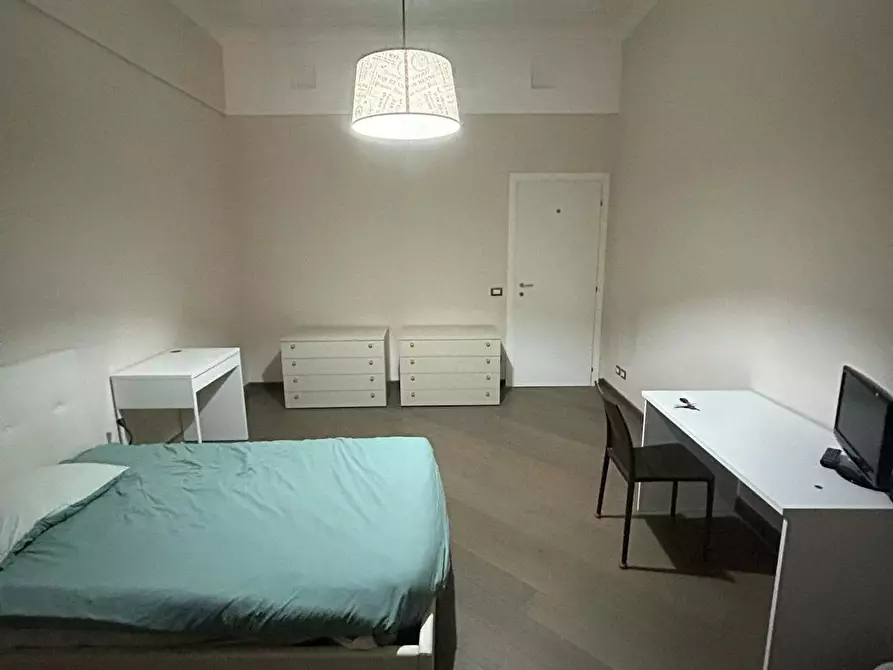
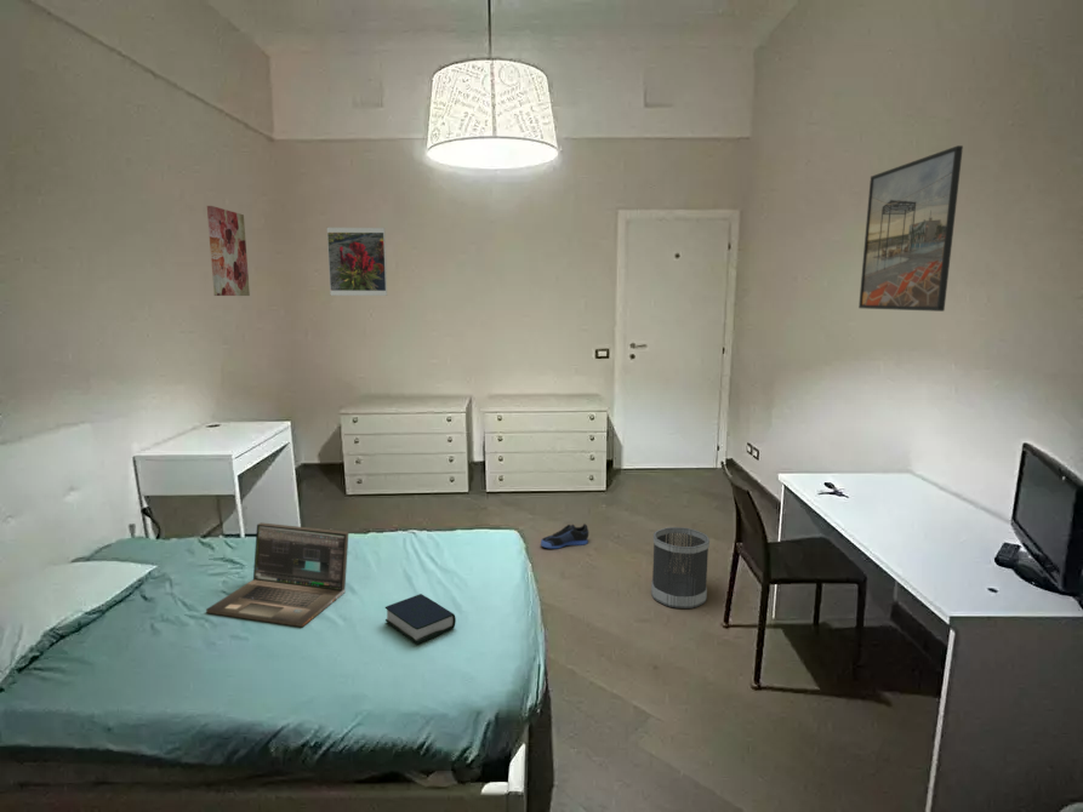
+ book [384,593,457,645]
+ wall art [206,205,251,297]
+ laptop [205,521,349,628]
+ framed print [326,227,388,297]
+ wastebasket [650,526,711,610]
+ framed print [857,144,964,313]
+ sneaker [540,522,589,549]
